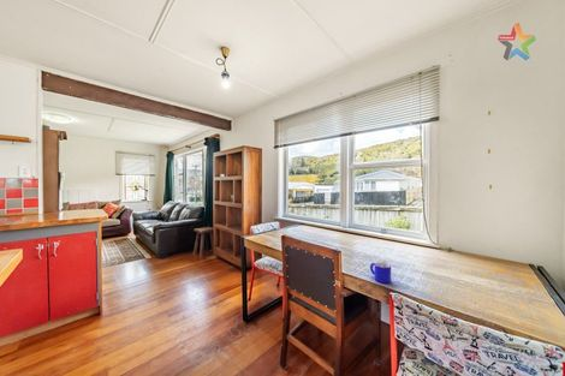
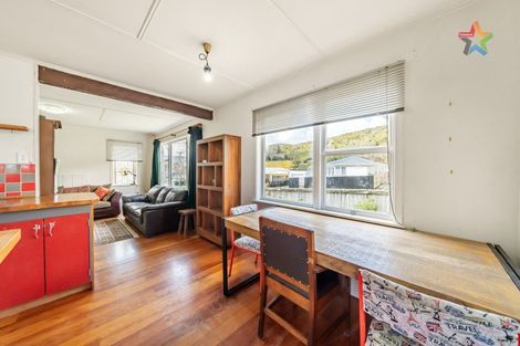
- mug [369,261,392,285]
